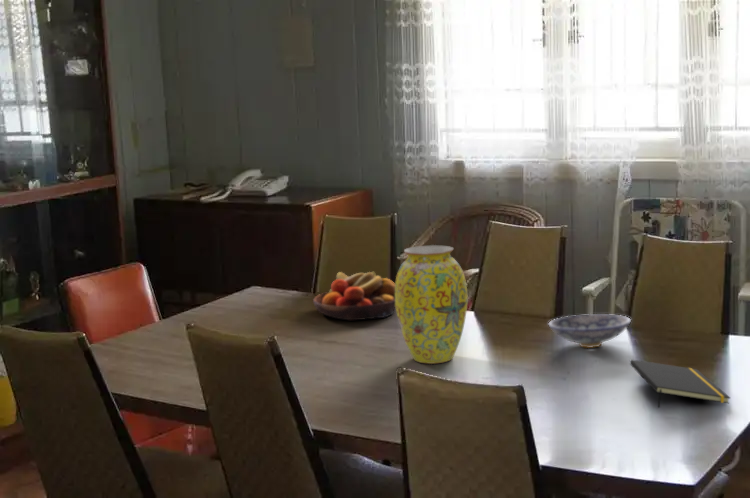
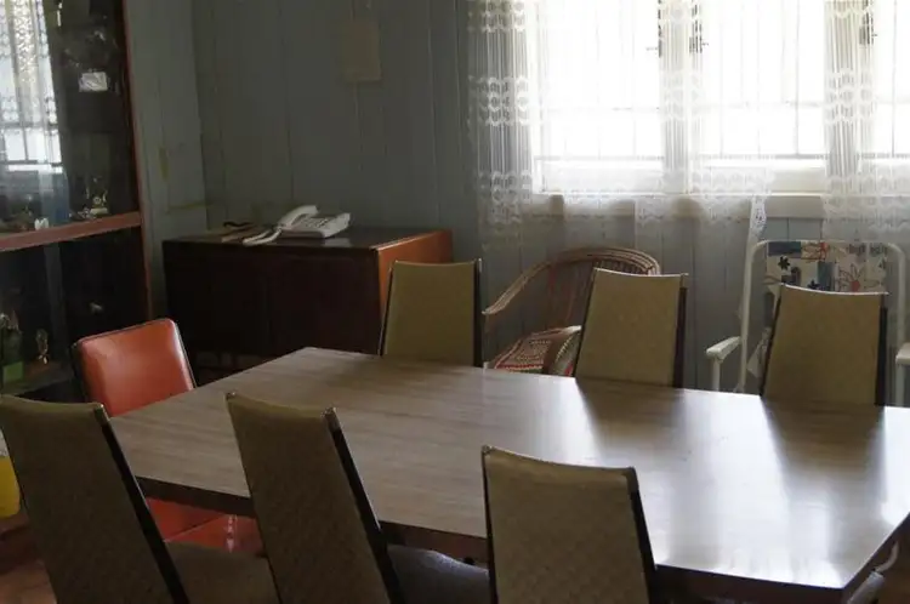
- bowl [547,313,632,349]
- fruit bowl [312,271,396,321]
- notepad [629,358,731,408]
- vase [394,244,469,365]
